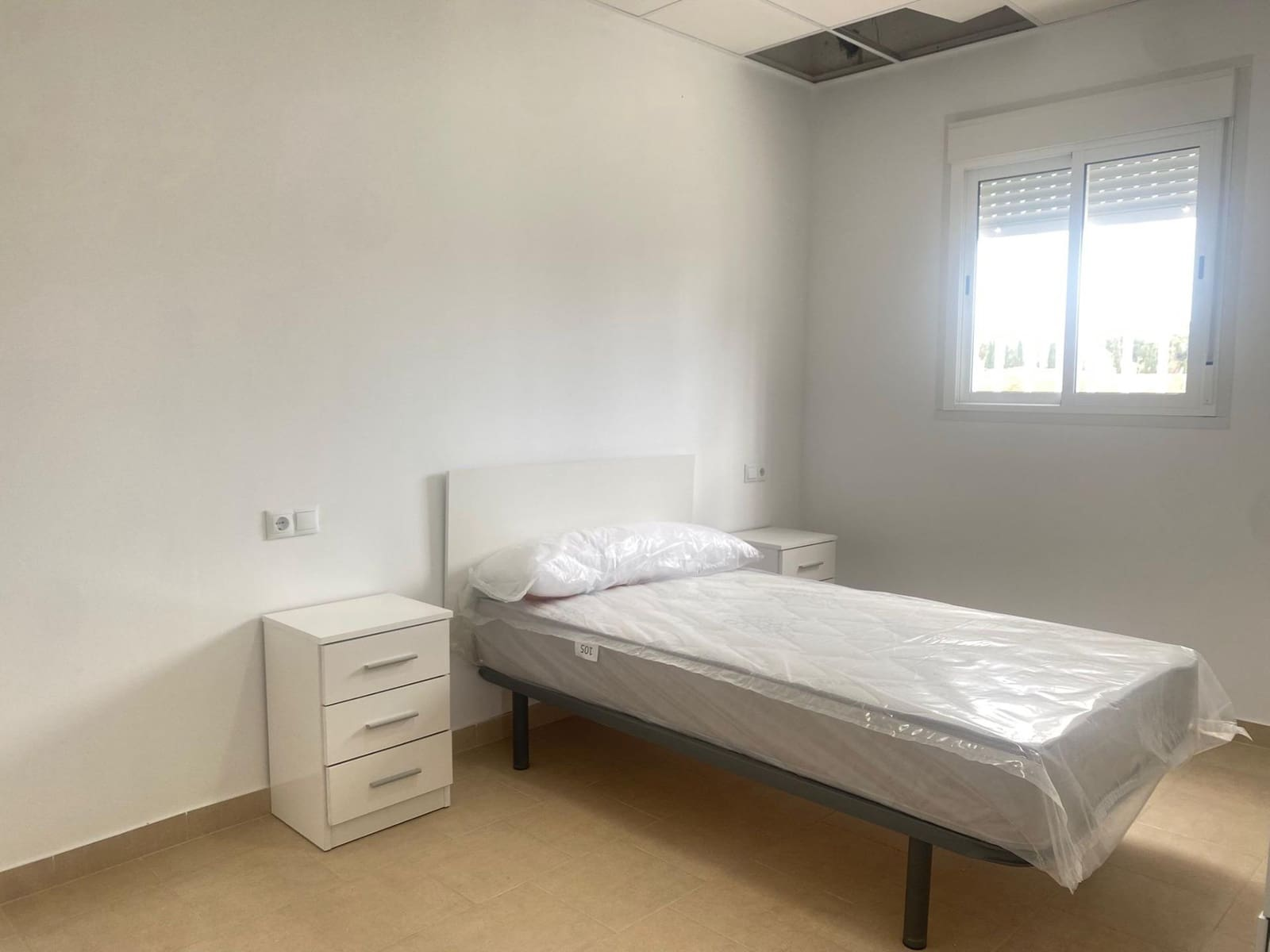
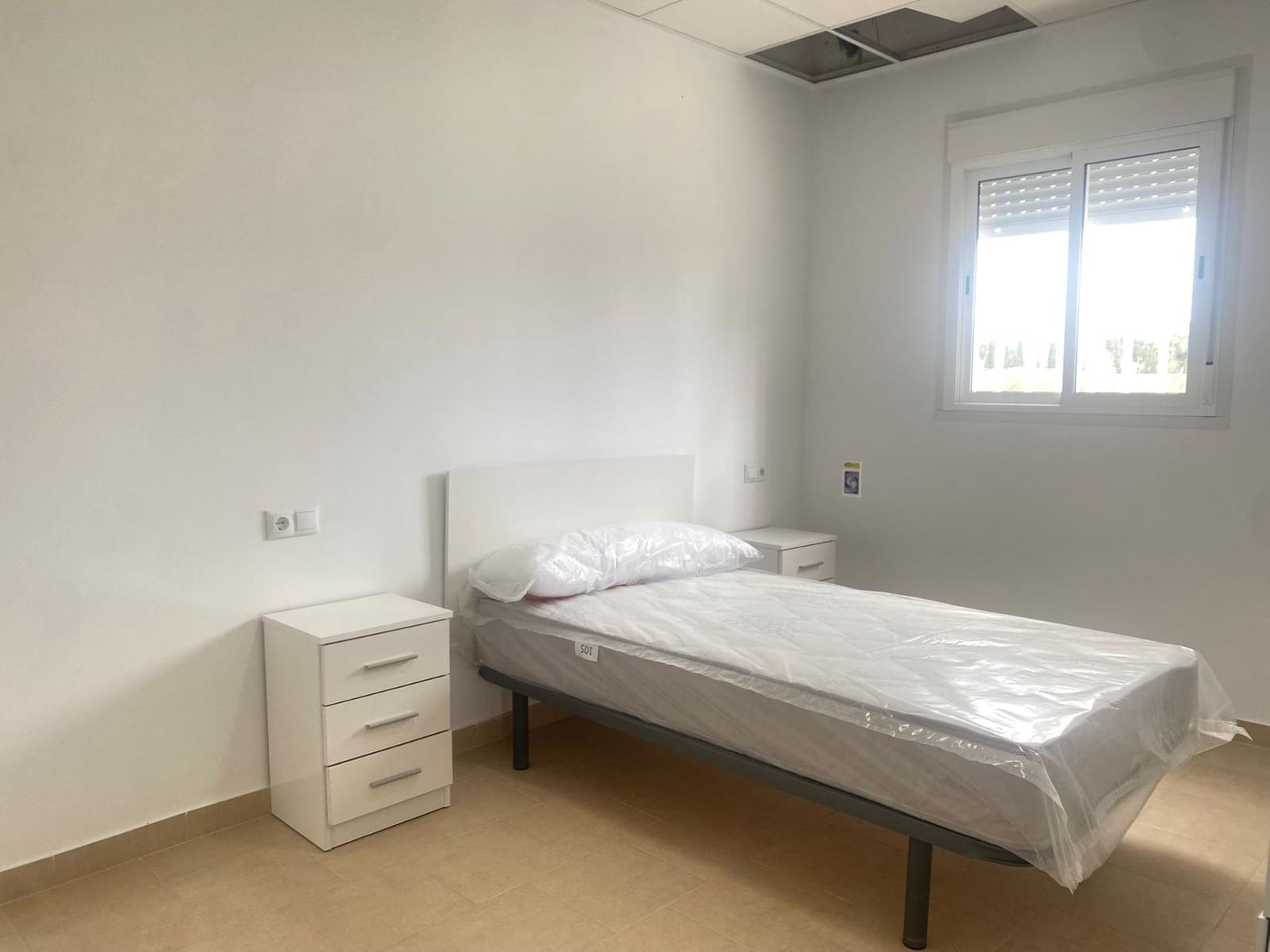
+ trading card display case [841,460,862,498]
